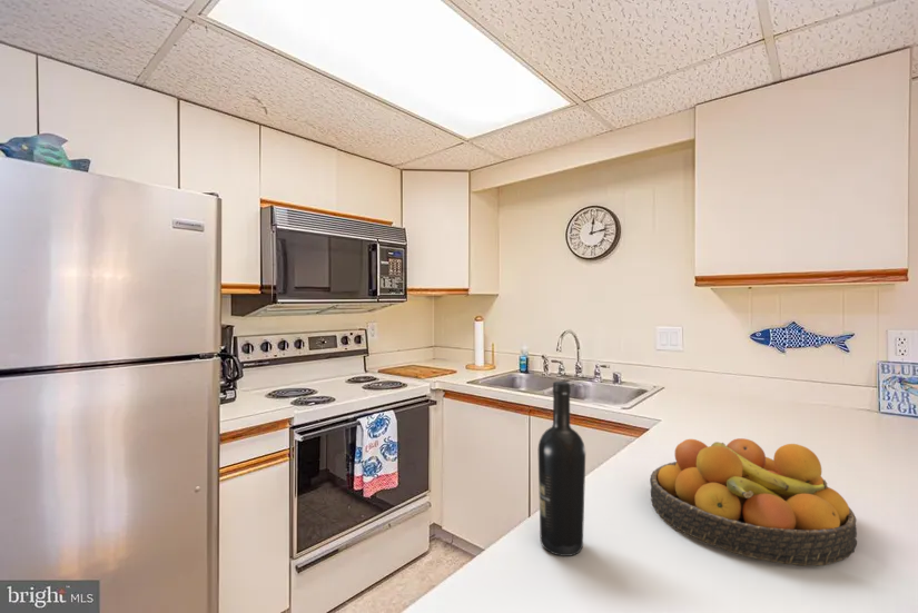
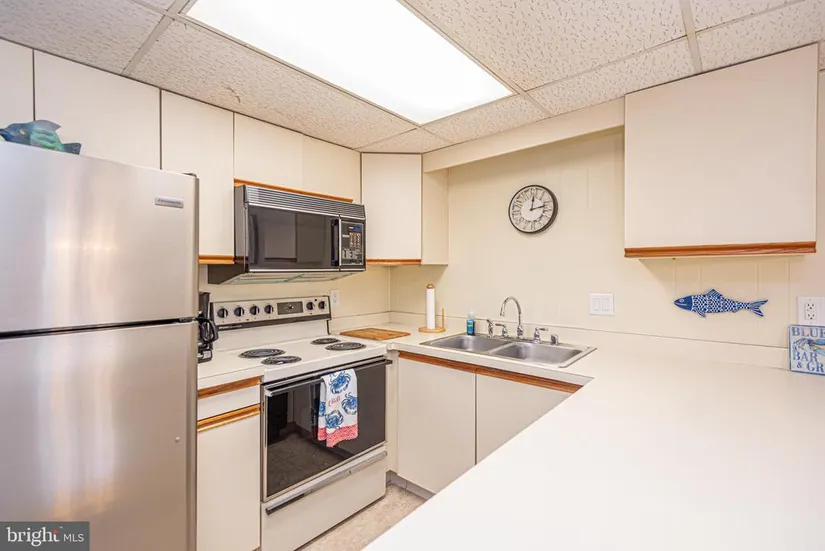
- fruit bowl [649,437,858,566]
- wine bottle [537,380,586,557]
